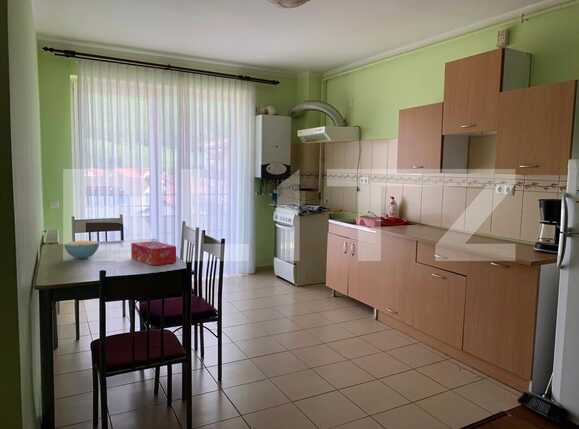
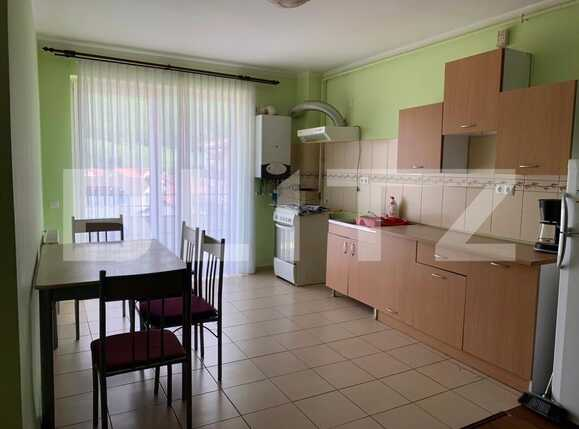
- cereal bowl [64,240,100,260]
- tissue box [130,240,177,266]
